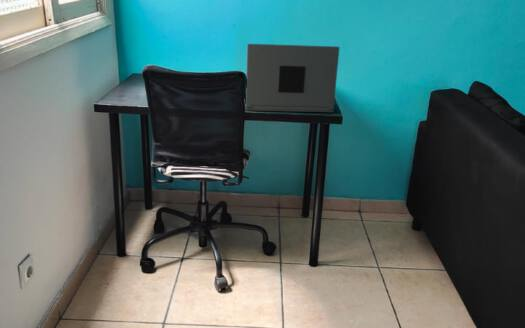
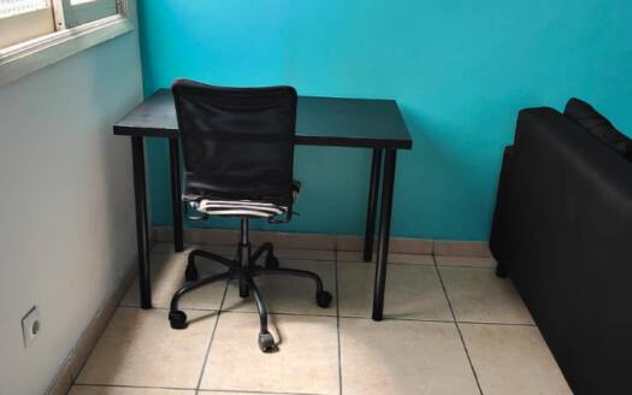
- laptop [244,43,341,113]
